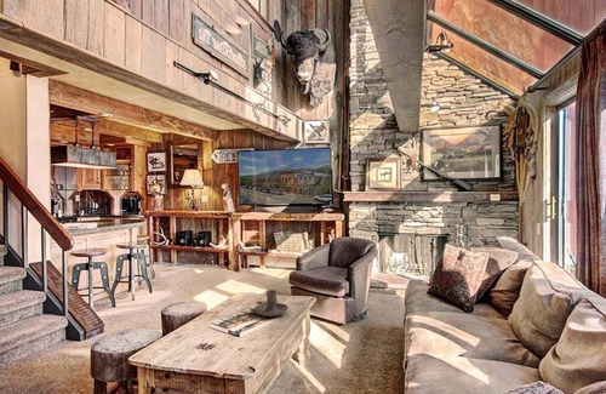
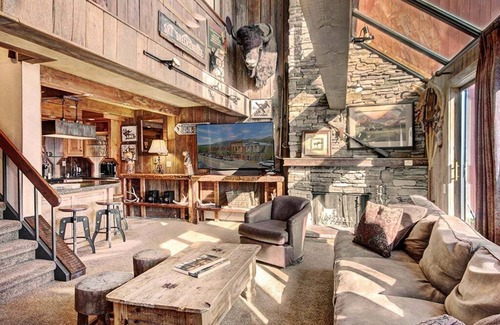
- candle holder [253,289,290,318]
